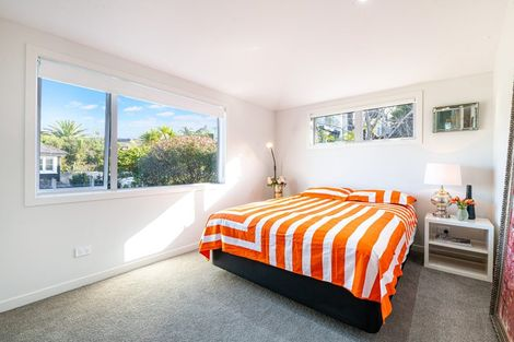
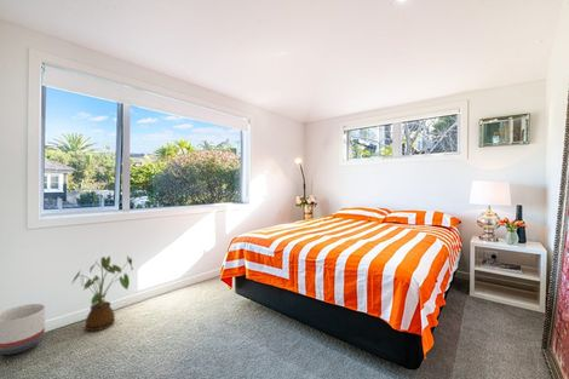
+ planter [0,303,46,356]
+ house plant [70,255,134,332]
